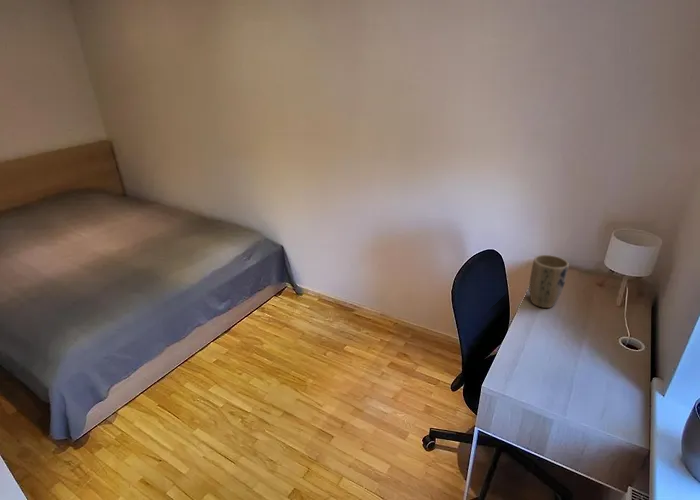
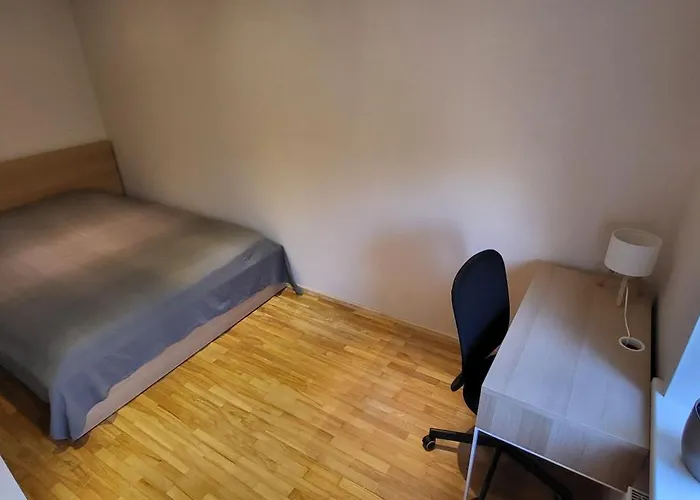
- plant pot [528,254,570,309]
